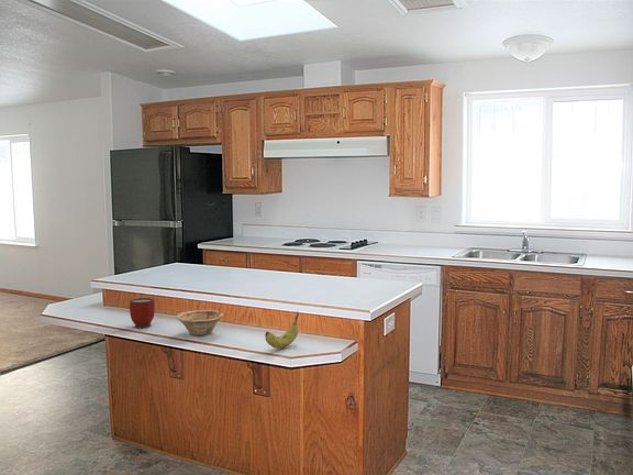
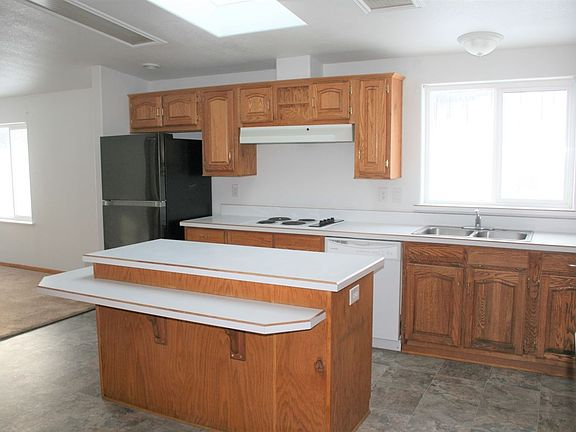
- dish [175,309,224,336]
- mug [129,297,156,329]
- fruit [264,310,300,350]
